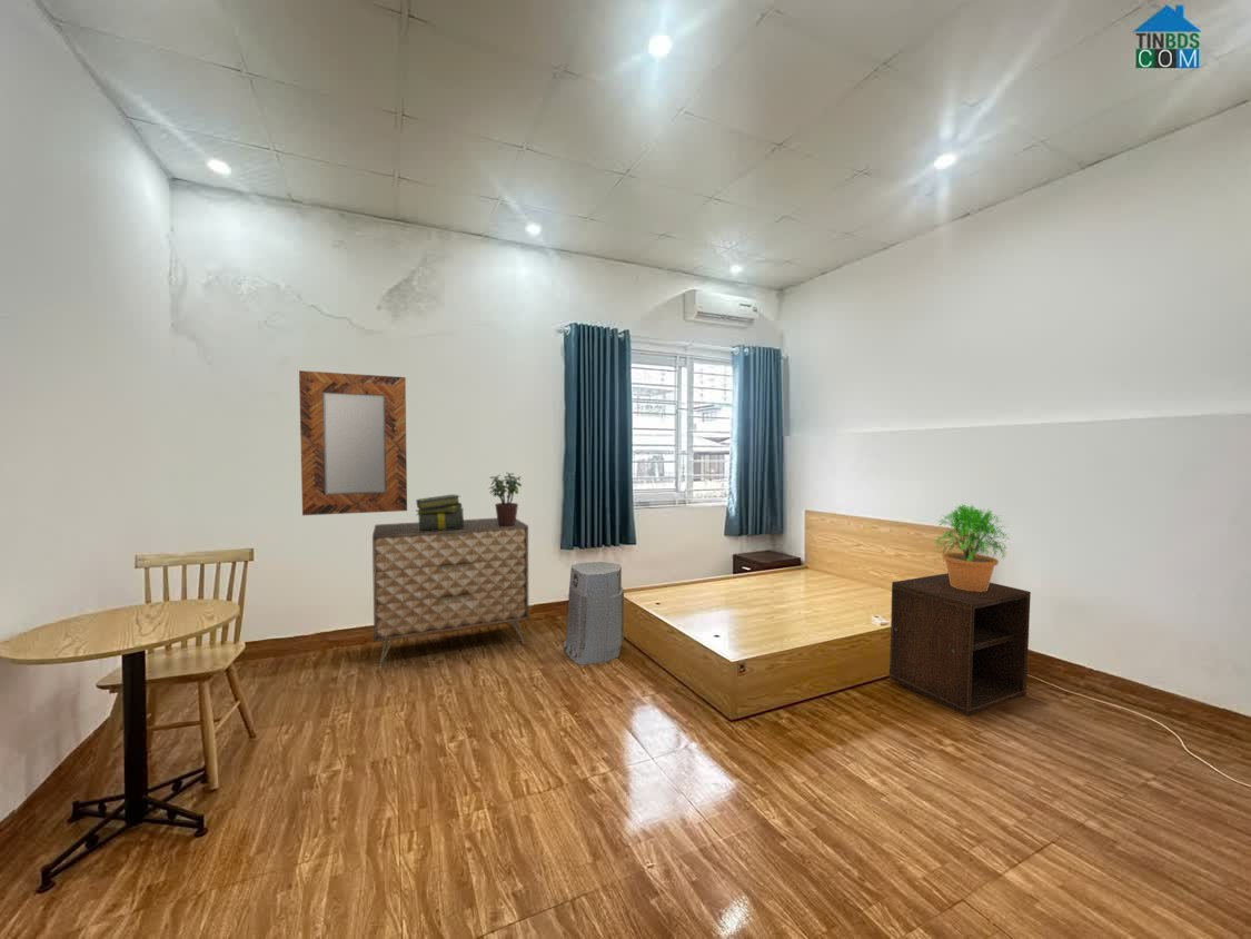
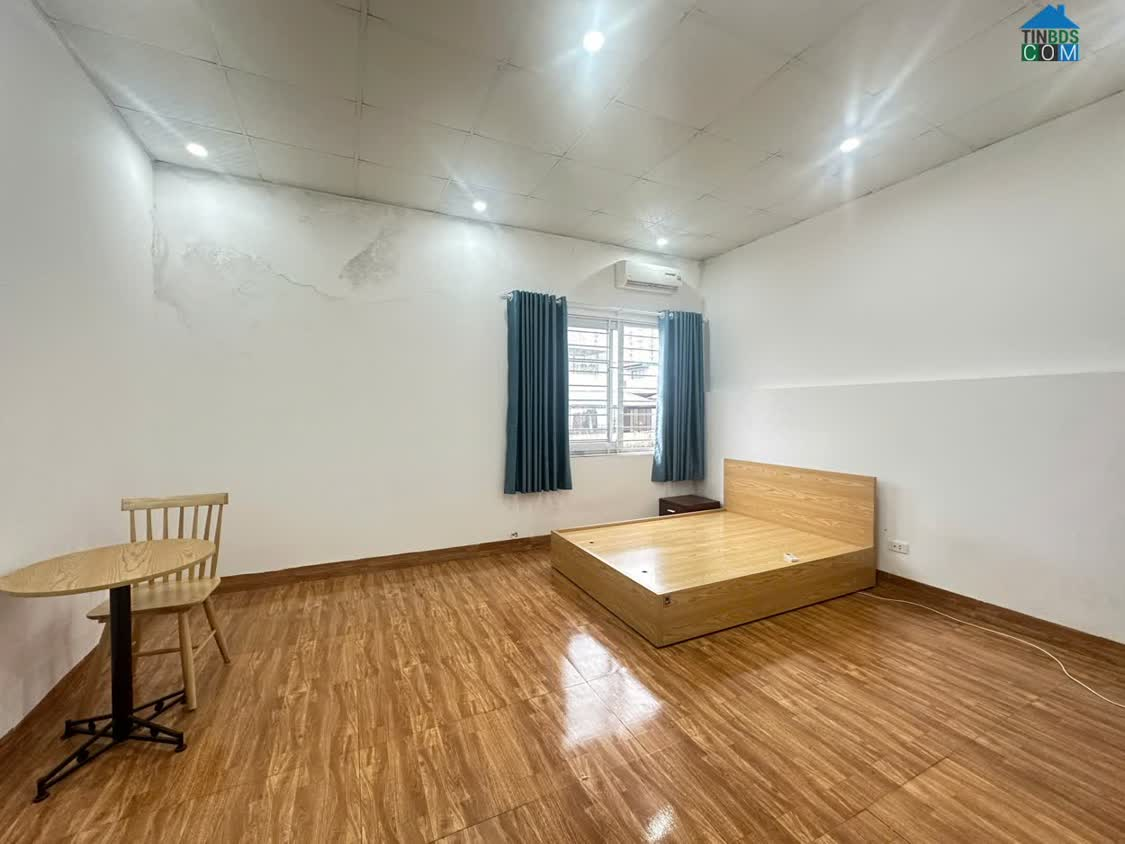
- air purifier [563,561,625,666]
- home mirror [298,369,408,516]
- dresser [371,517,529,670]
- potted plant [487,472,523,526]
- stack of books [415,493,465,531]
- potted plant [932,503,1010,592]
- nightstand [888,572,1032,716]
